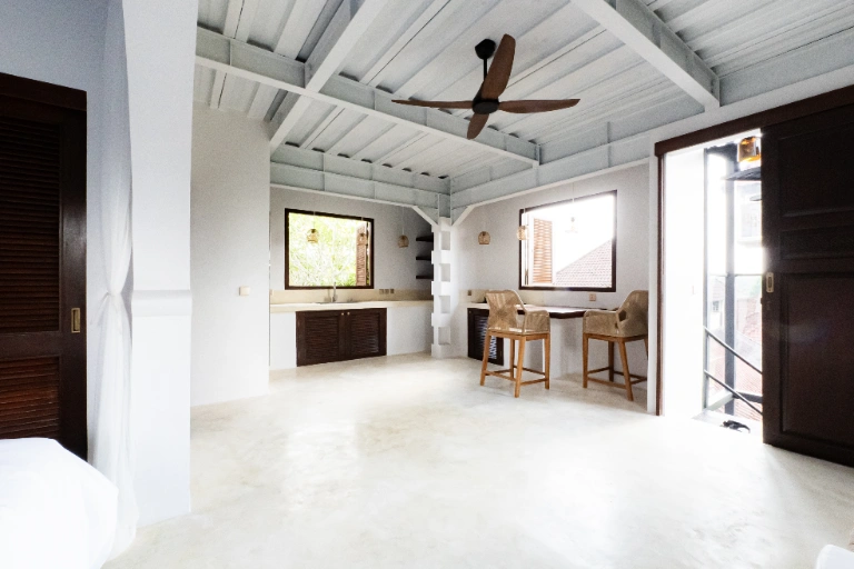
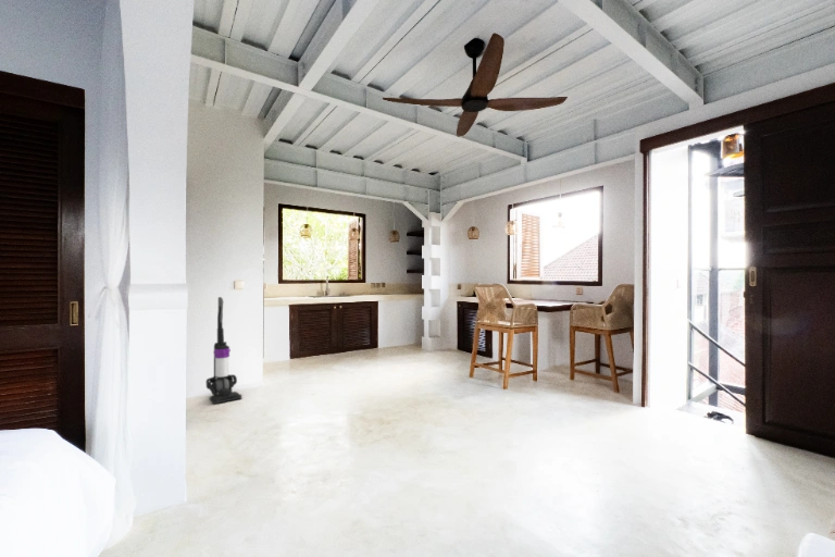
+ vacuum cleaner [204,296,242,405]
